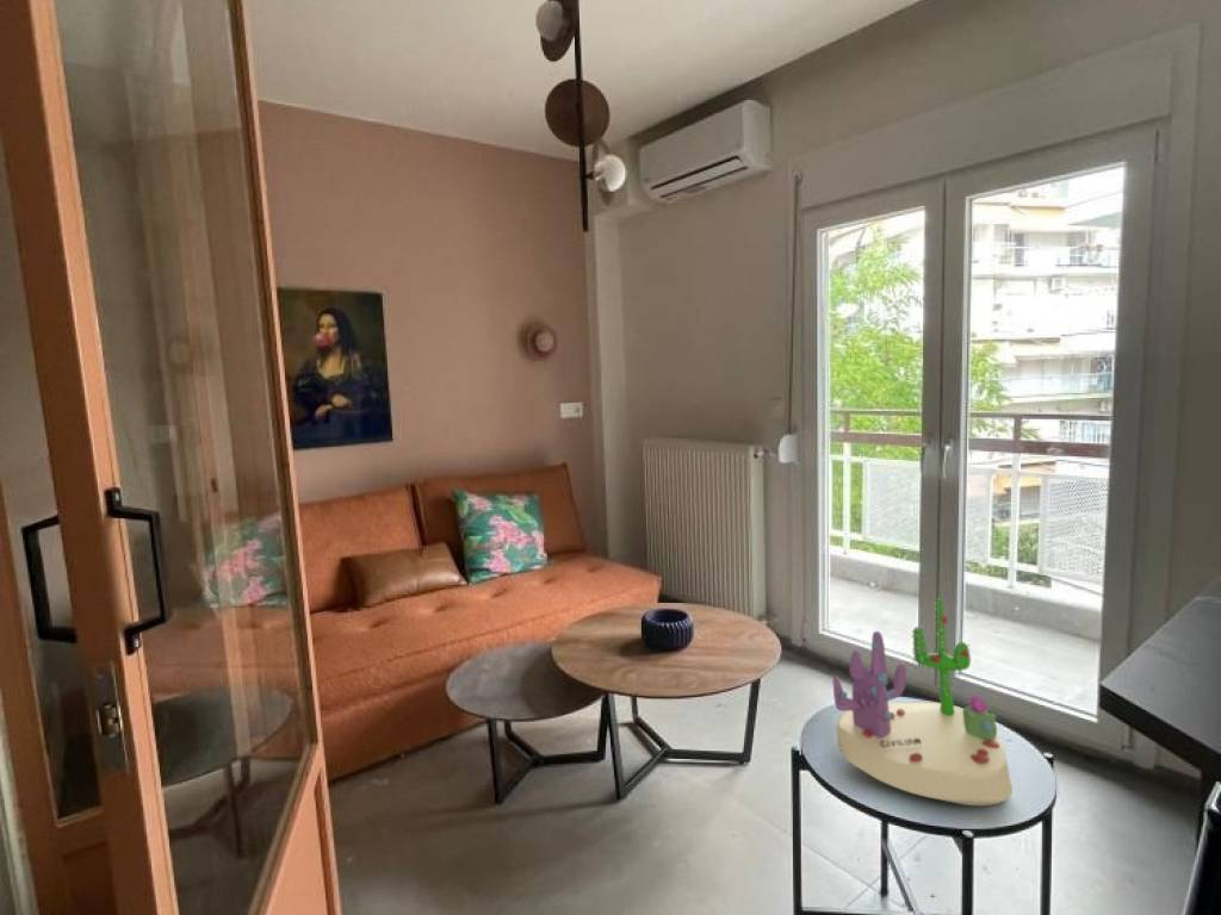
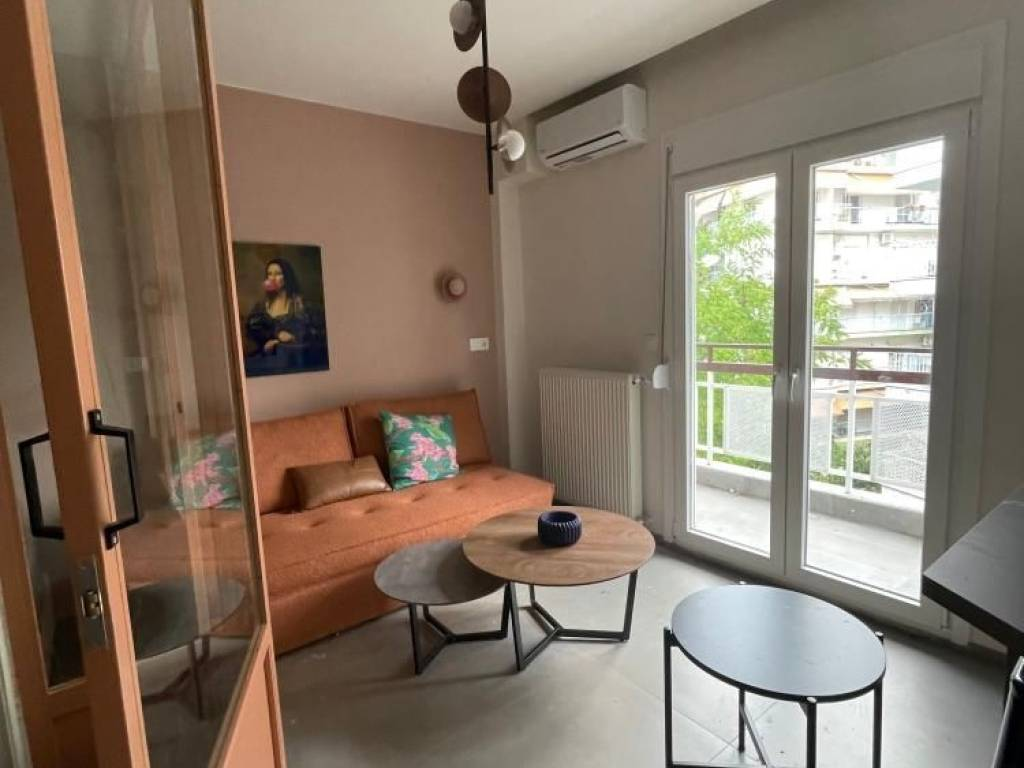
- succulent planter [832,597,1014,807]
